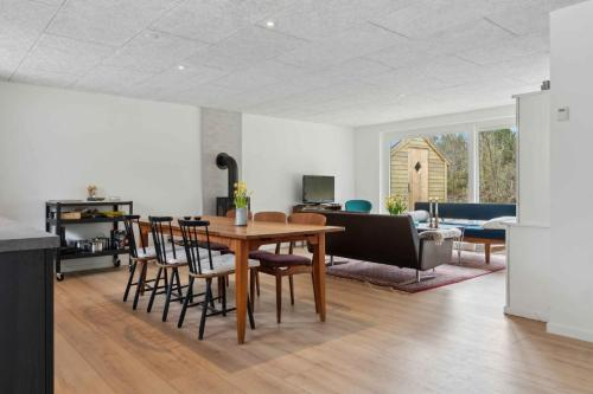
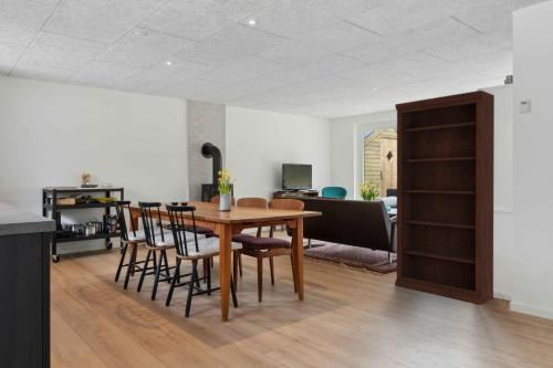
+ bookshelf [394,90,495,305]
